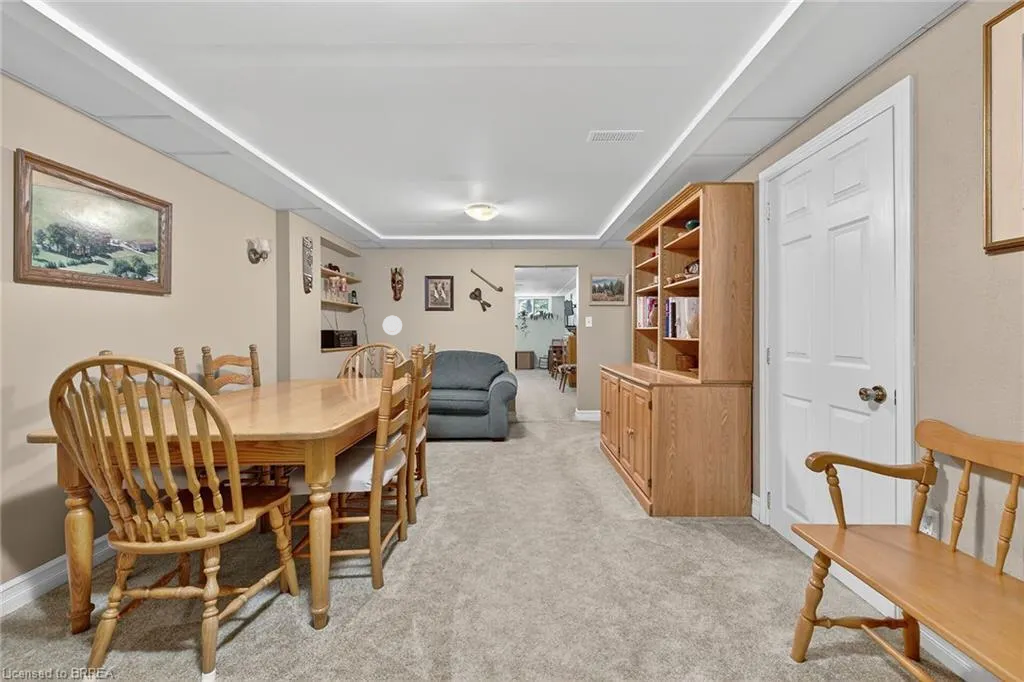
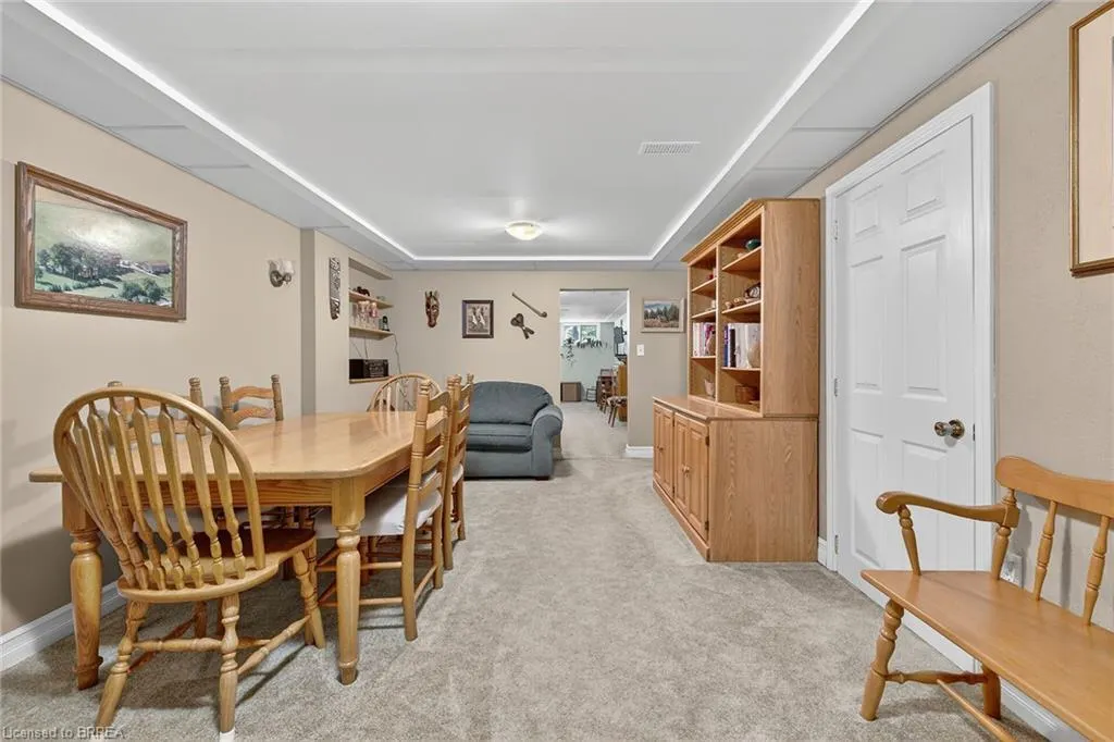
- decorative plate [382,315,403,336]
